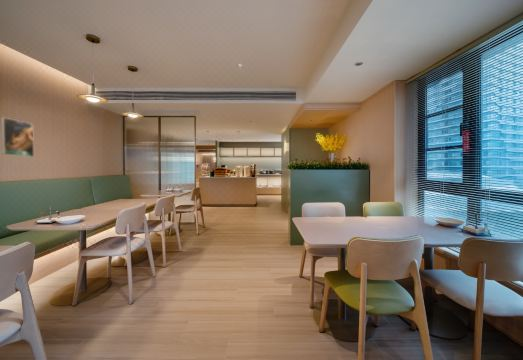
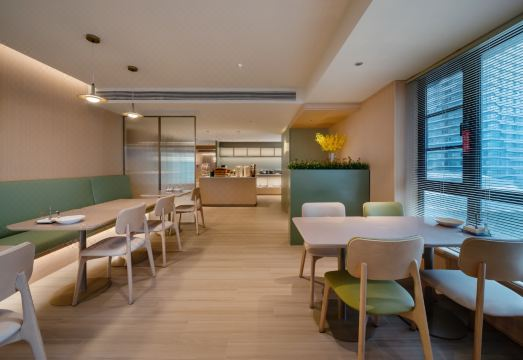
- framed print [0,116,35,158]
